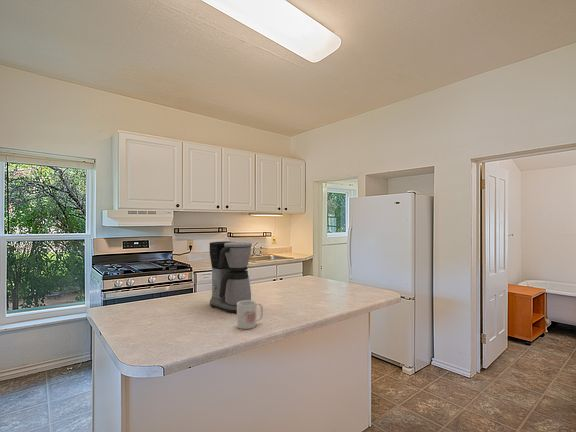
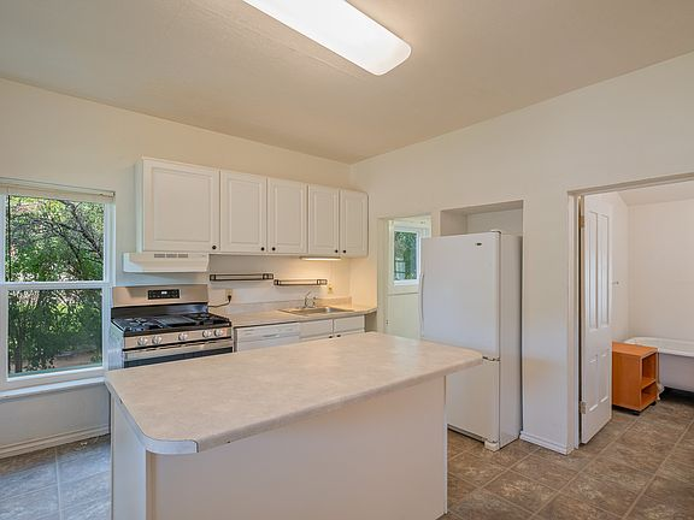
- coffee maker [209,240,253,314]
- mug [236,300,264,330]
